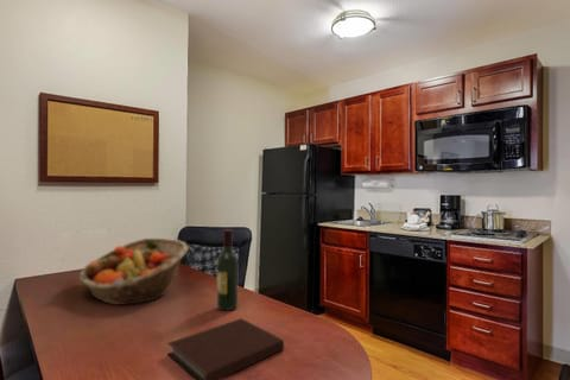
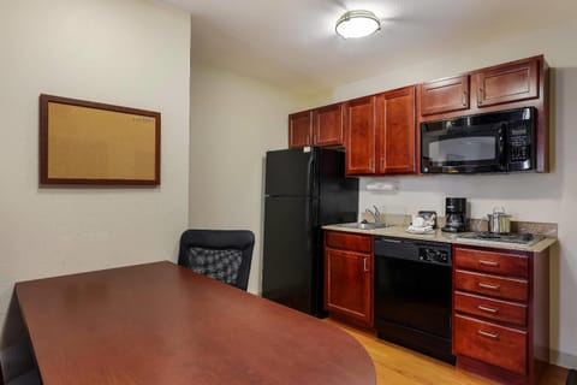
- fruit basket [78,238,189,305]
- wine bottle [216,228,239,311]
- notebook [166,317,285,380]
